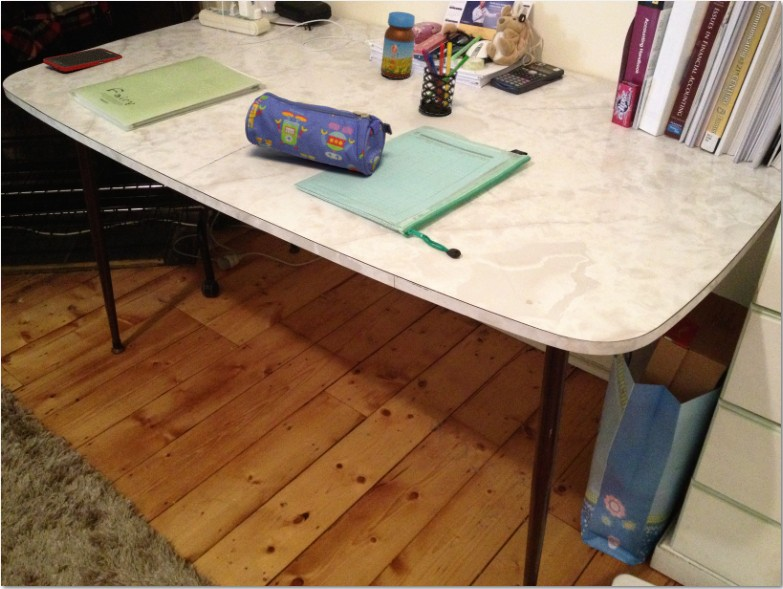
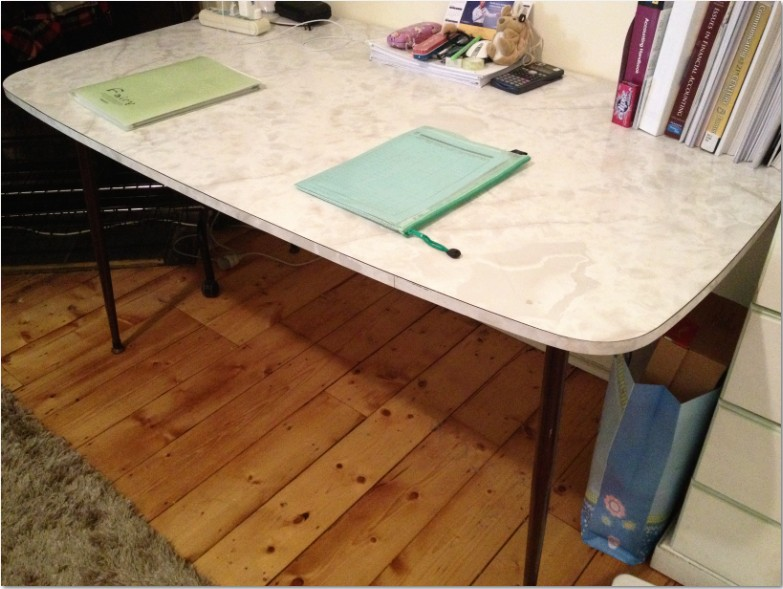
- cell phone [42,47,123,73]
- pencil case [244,91,393,176]
- pen holder [418,41,471,117]
- jar [380,11,416,80]
